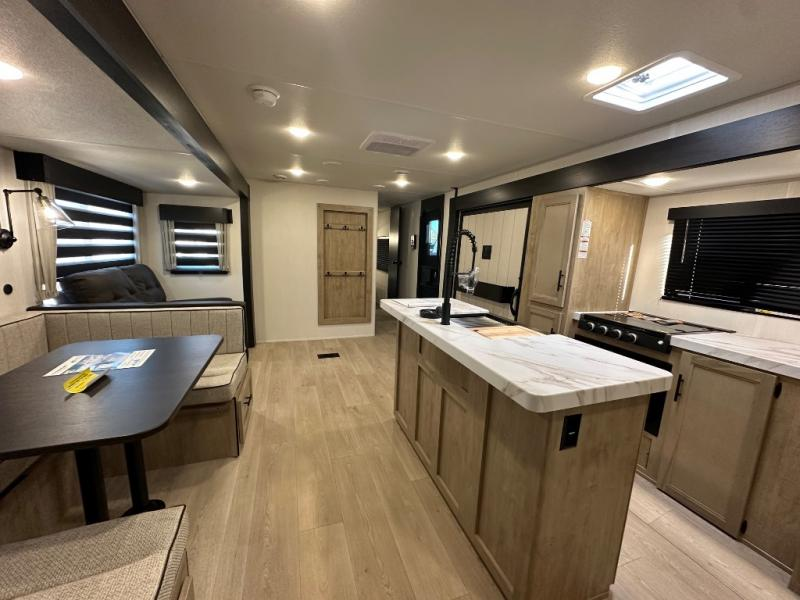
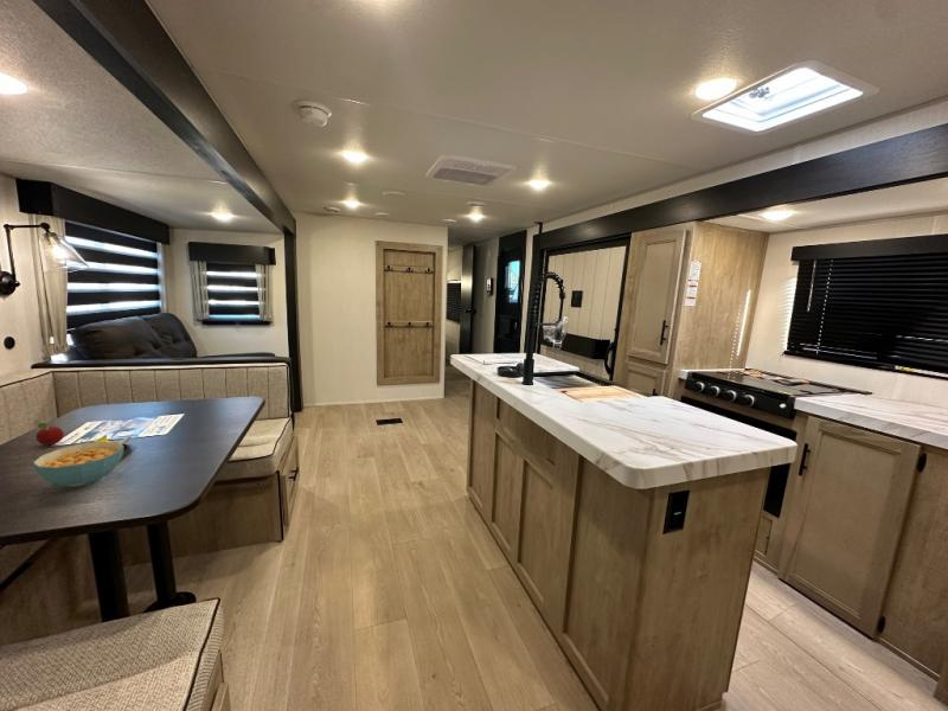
+ cereal bowl [32,441,126,488]
+ fruit [31,418,65,447]
